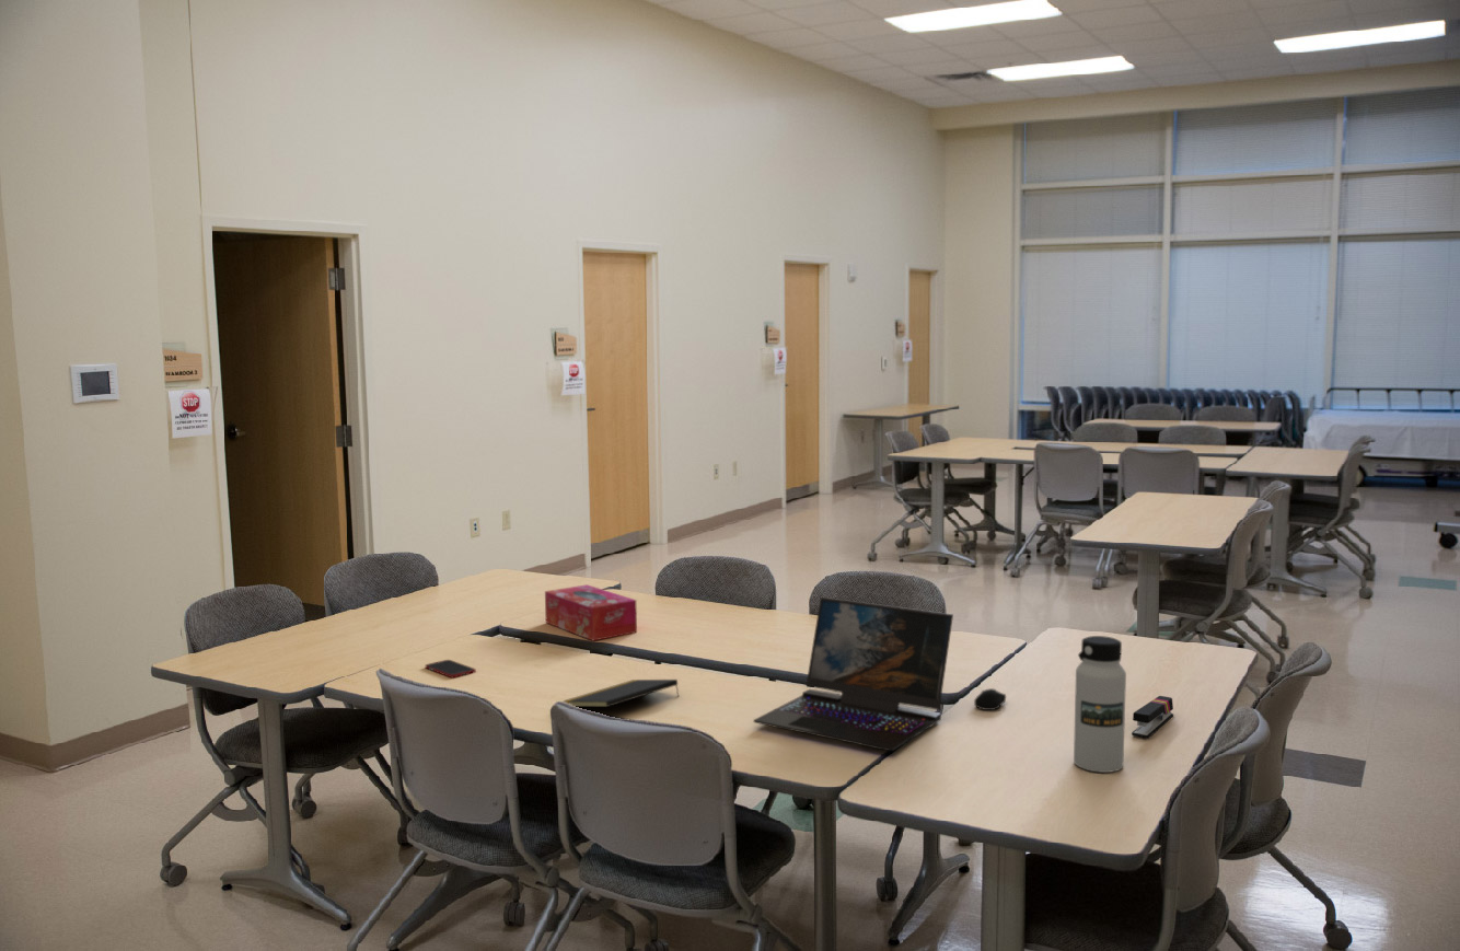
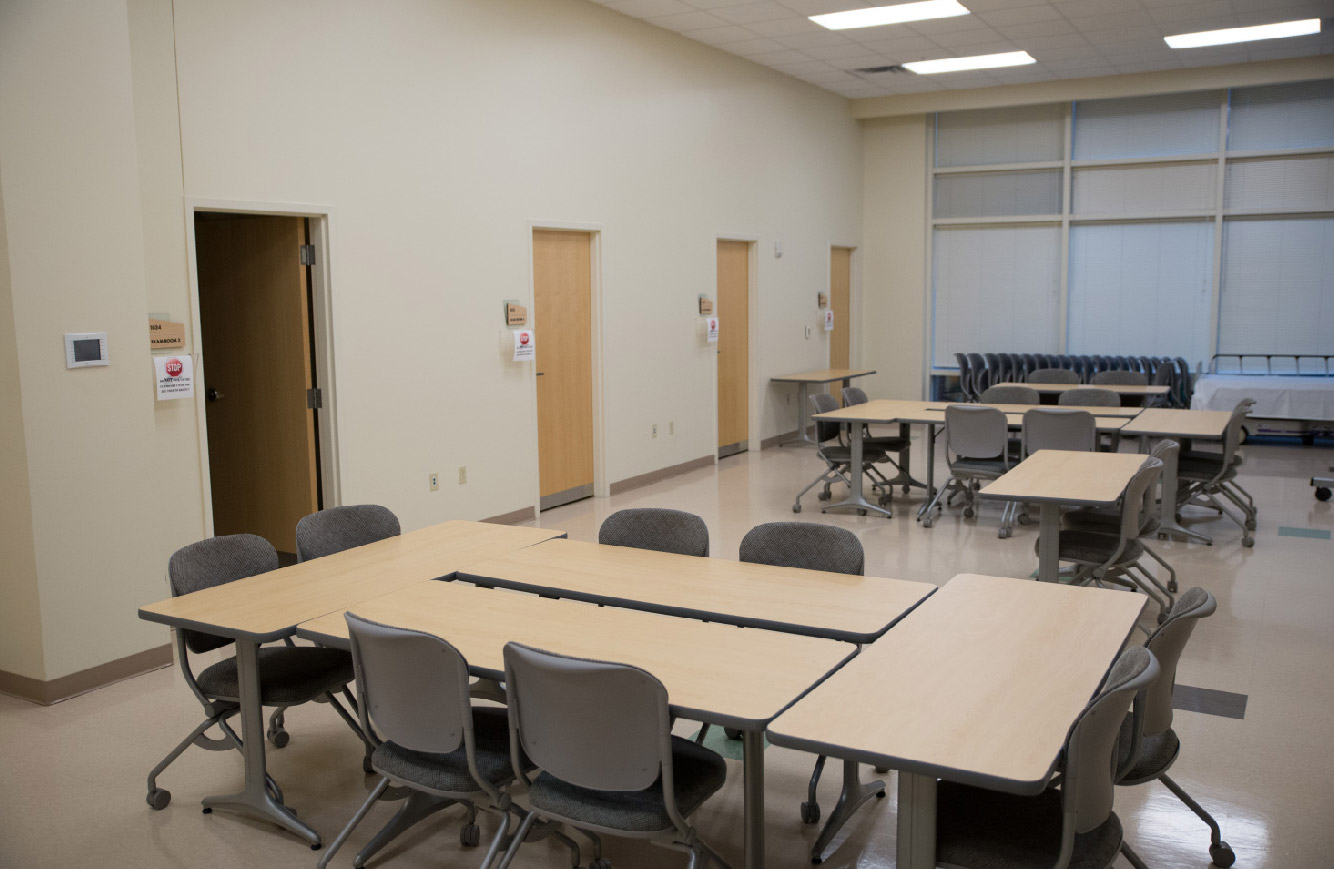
- cell phone [425,659,477,679]
- tissue box [544,583,638,642]
- laptop [752,596,954,752]
- notepad [561,679,681,708]
- stapler [1131,695,1174,739]
- water bottle [1073,635,1127,774]
- computer mouse [973,687,1007,711]
